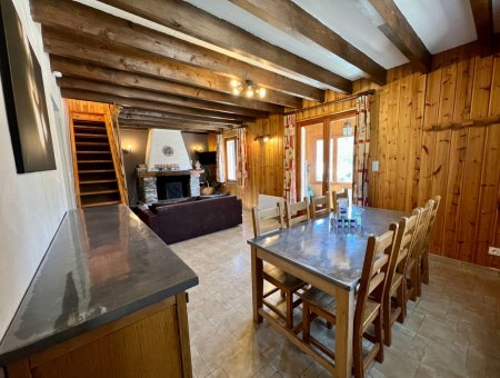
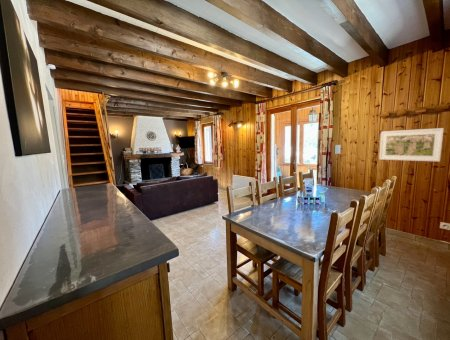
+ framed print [378,127,445,163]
